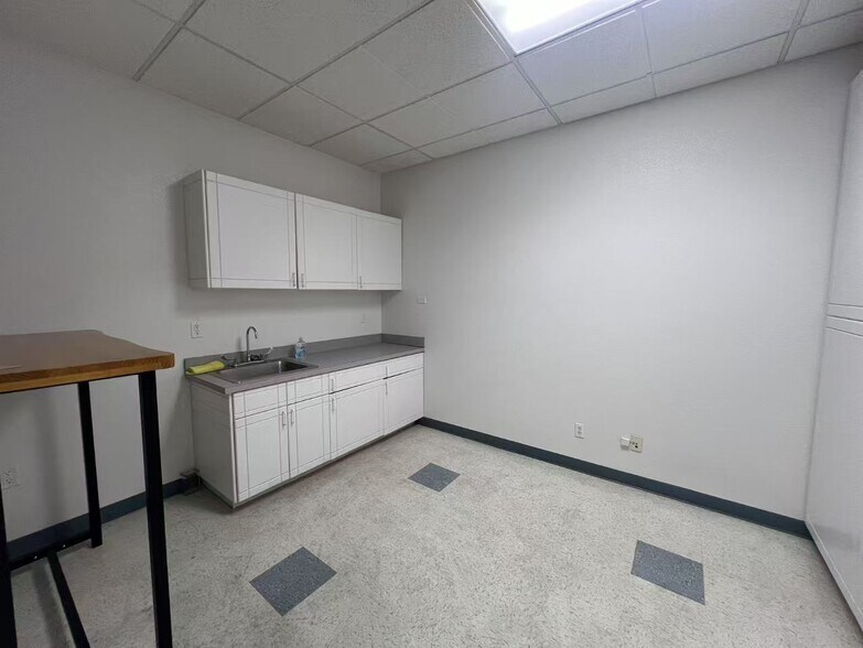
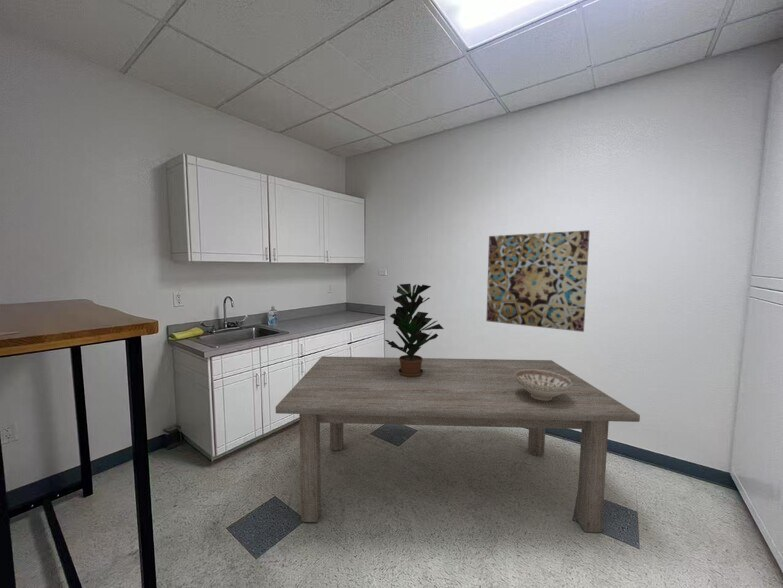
+ decorative bowl [515,369,572,401]
+ dining table [275,355,641,533]
+ potted plant [384,283,445,377]
+ wall art [485,229,591,333]
